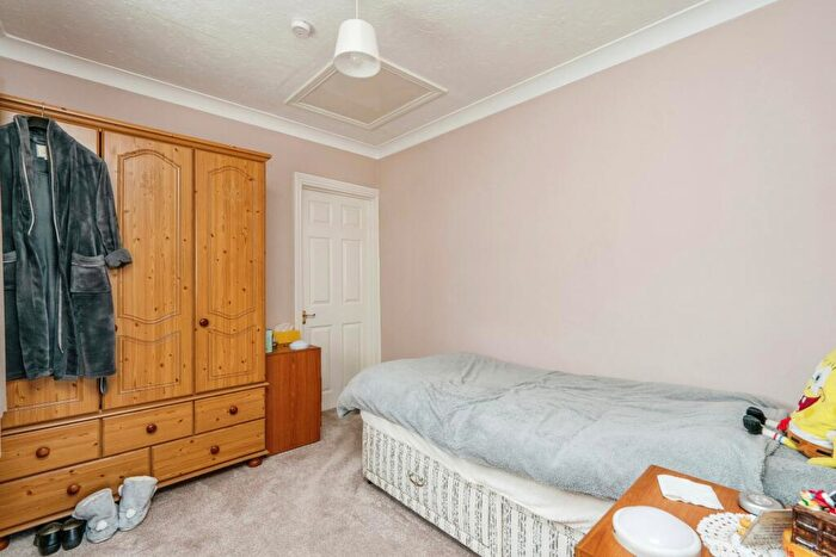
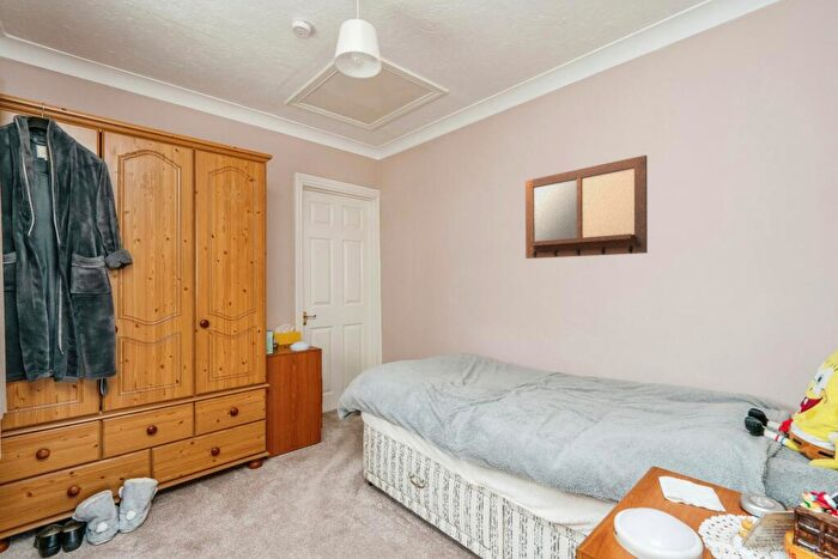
+ writing board [524,154,649,260]
